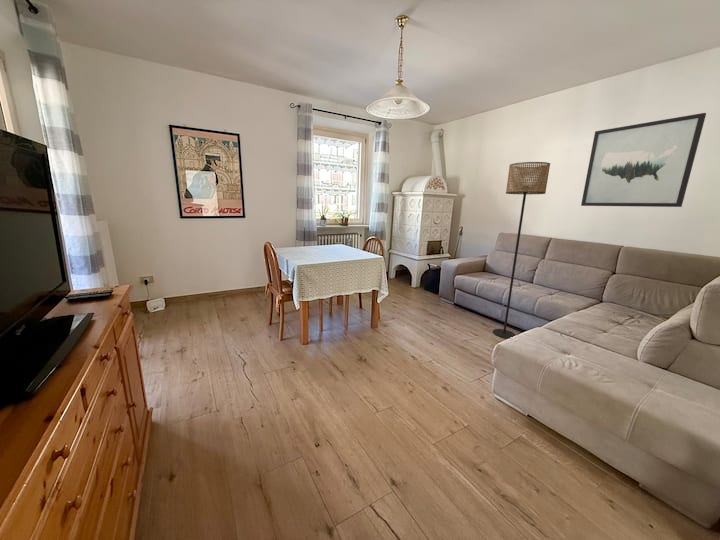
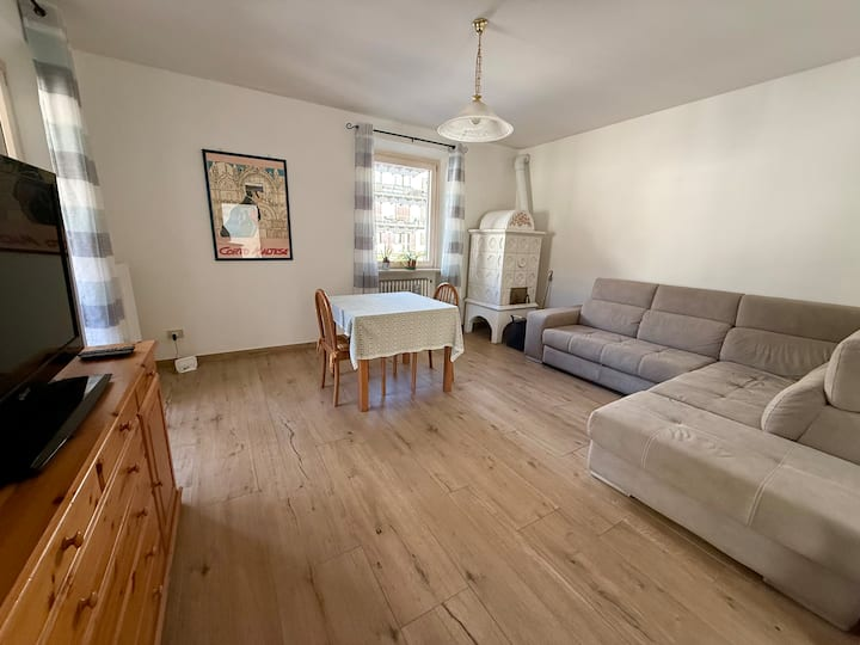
- floor lamp [492,161,551,339]
- wall art [580,112,707,208]
